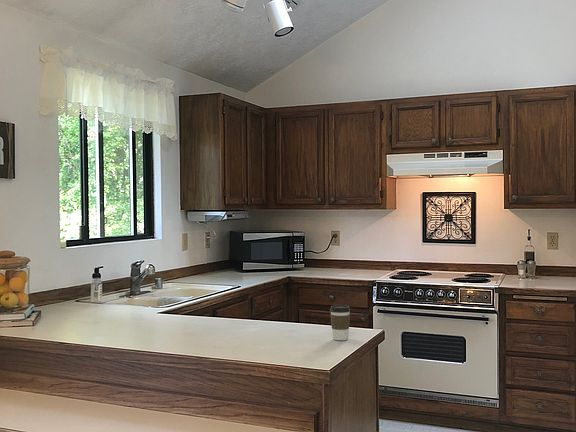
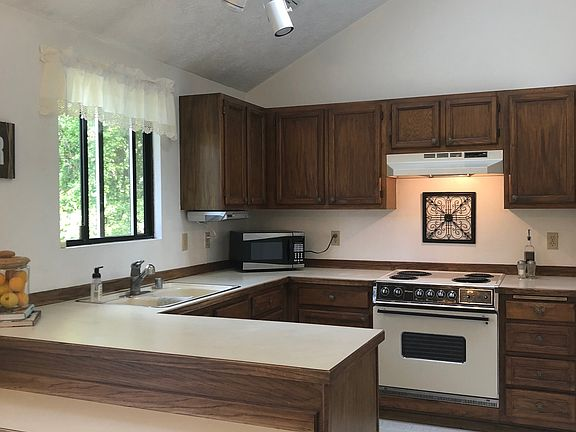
- coffee cup [329,304,351,341]
